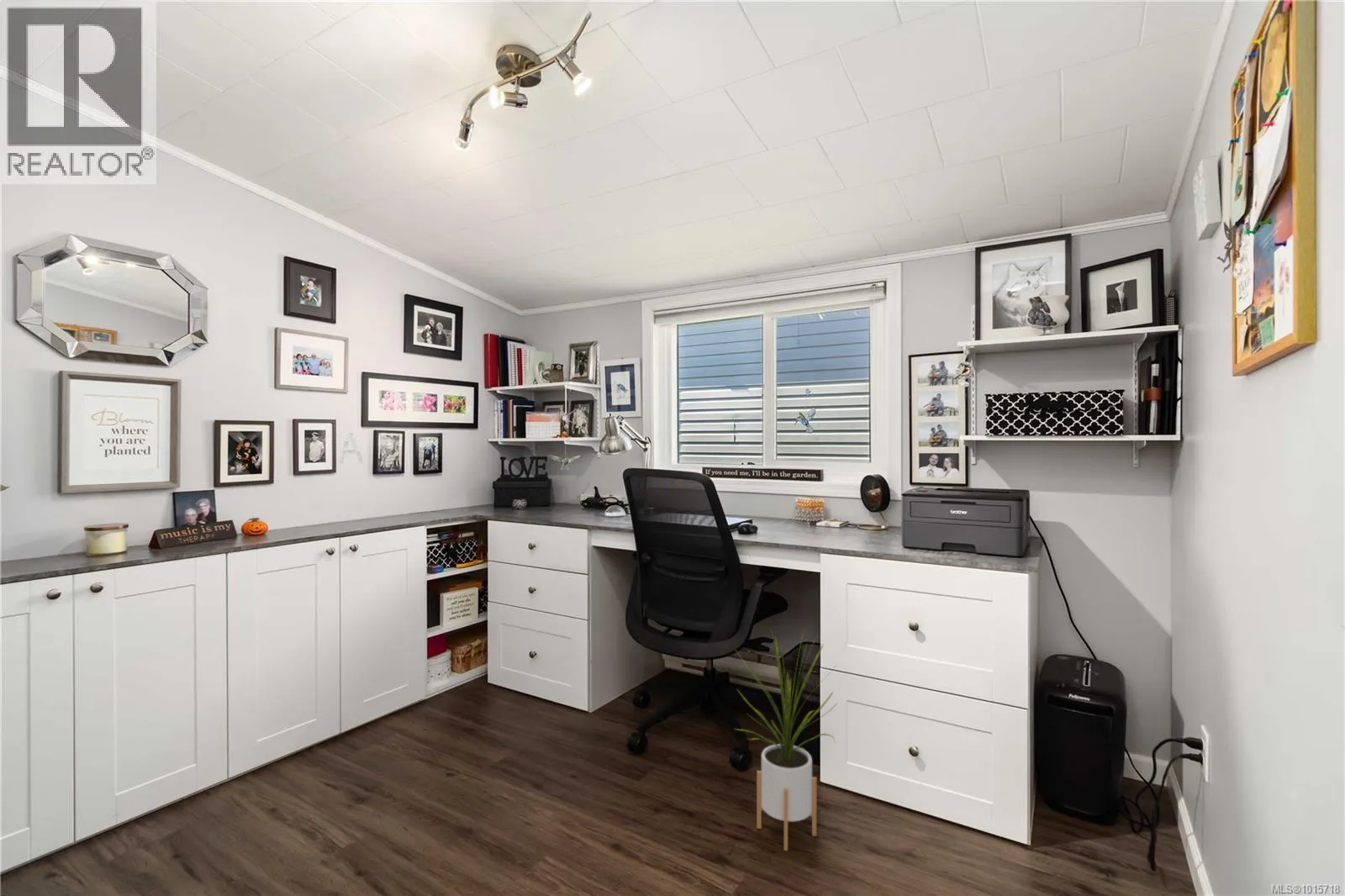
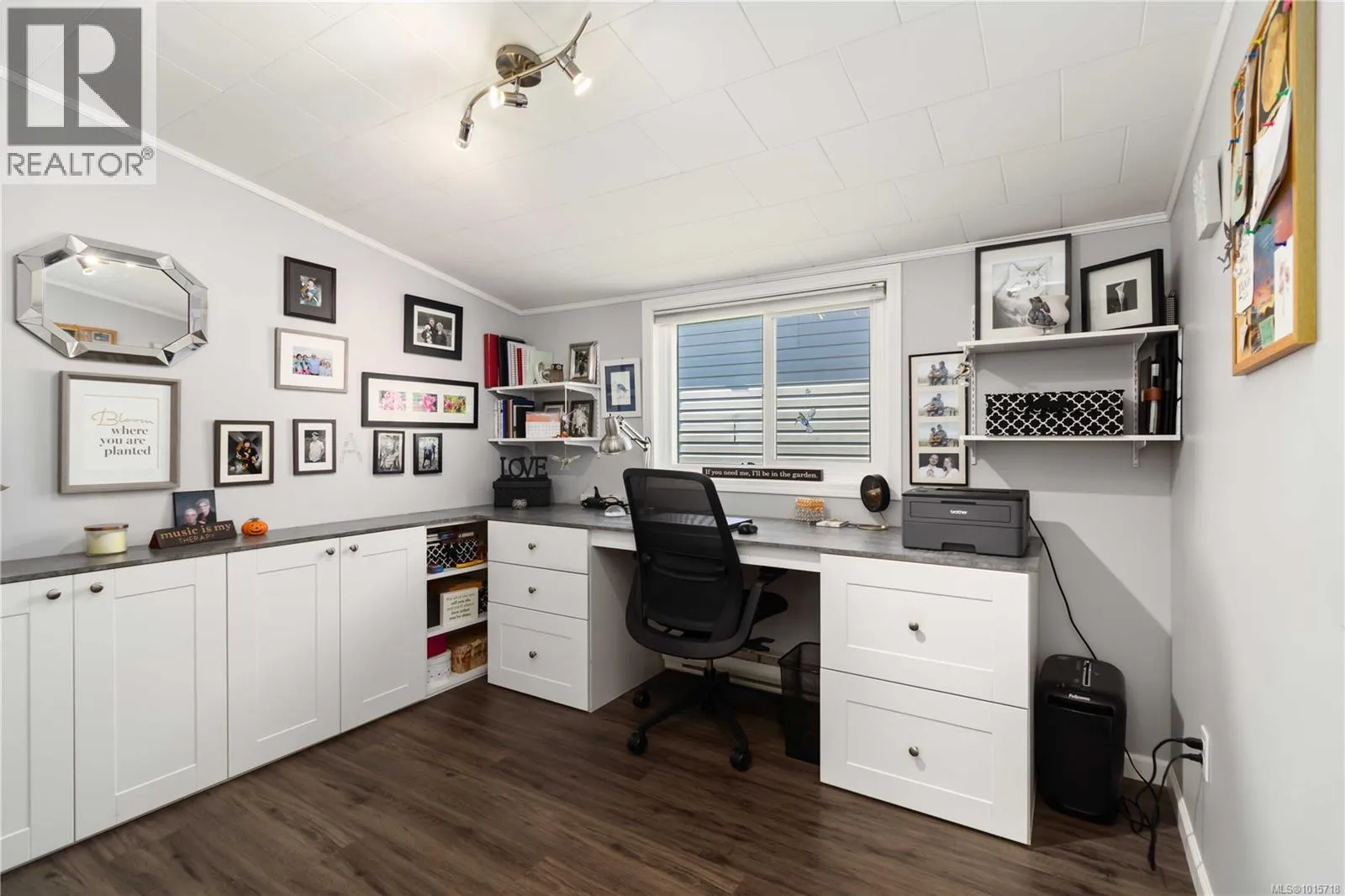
- house plant [734,628,838,851]
